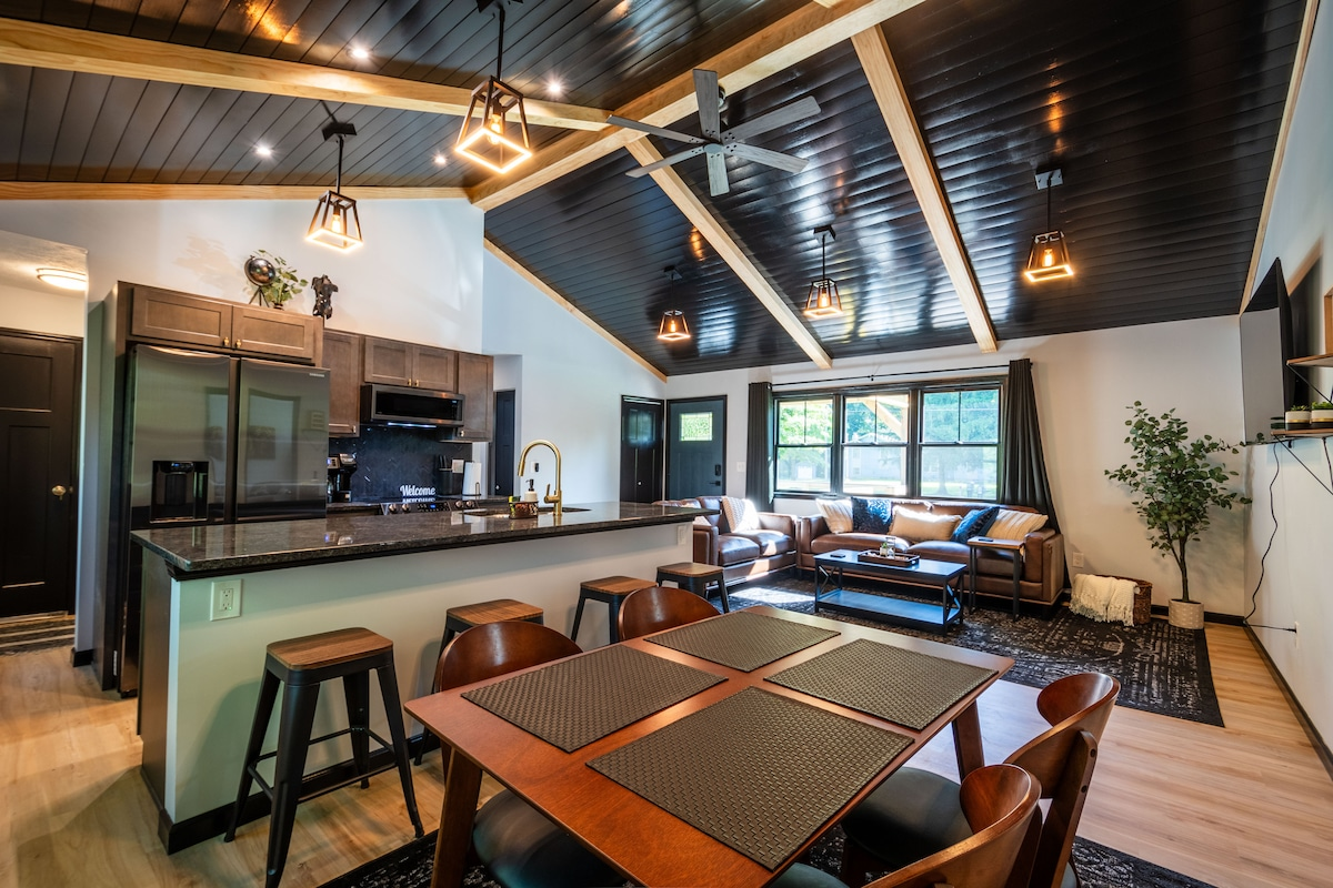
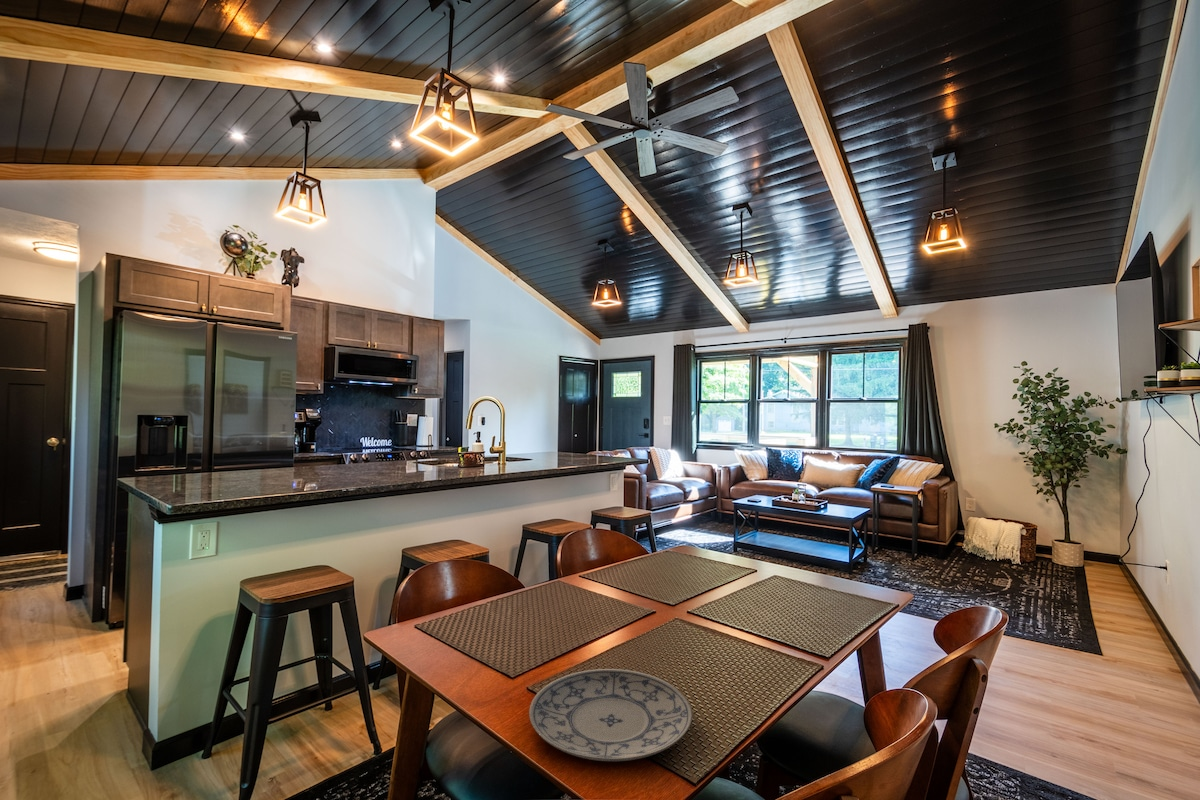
+ plate [528,668,693,762]
